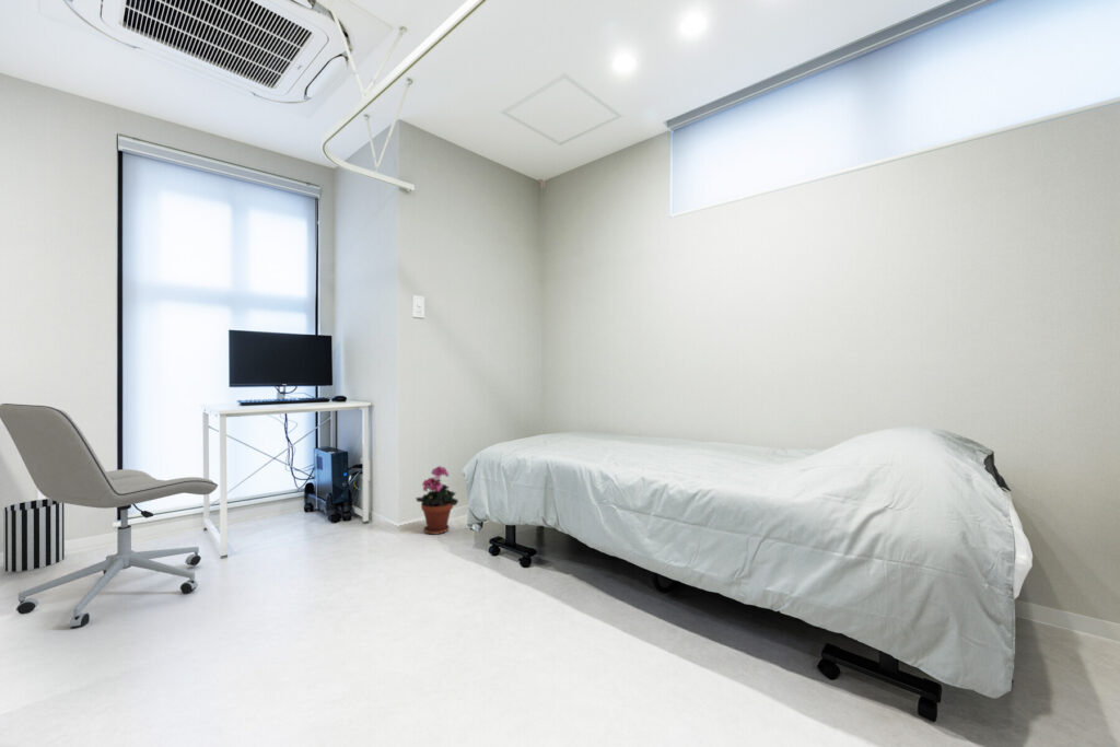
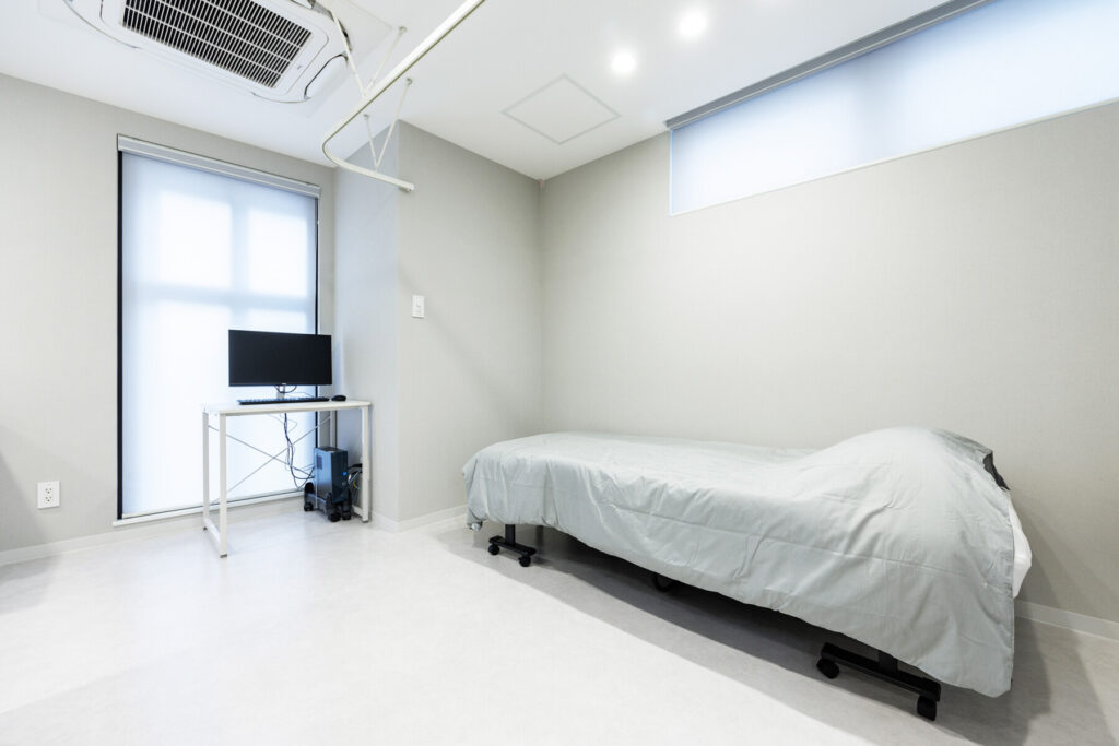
- office chair [0,402,219,629]
- potted plant [416,465,459,536]
- wastebasket [2,498,66,573]
